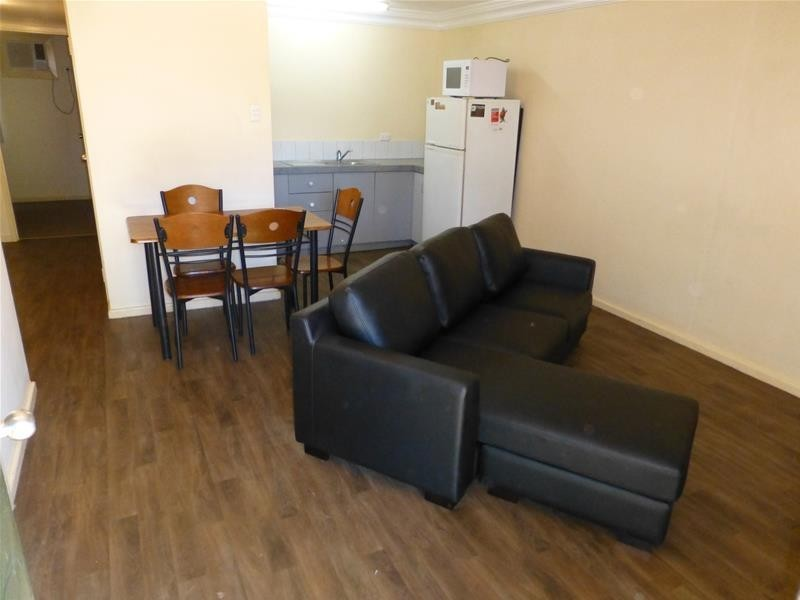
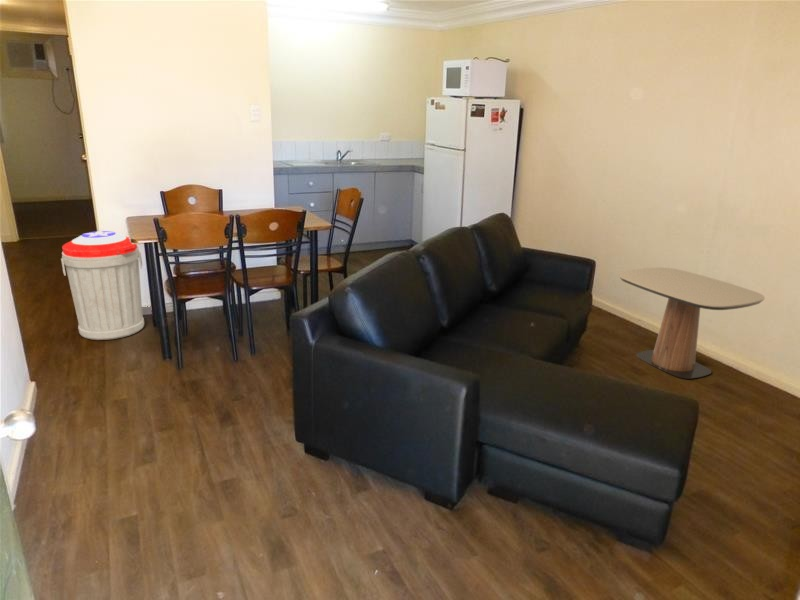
+ trash can [60,230,145,341]
+ side table [618,266,766,380]
